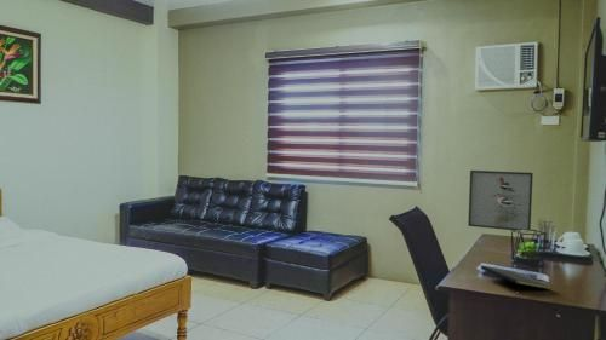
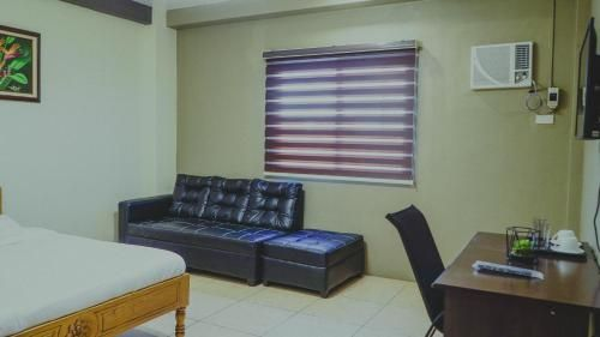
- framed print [467,169,534,231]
- notepad [480,264,553,290]
